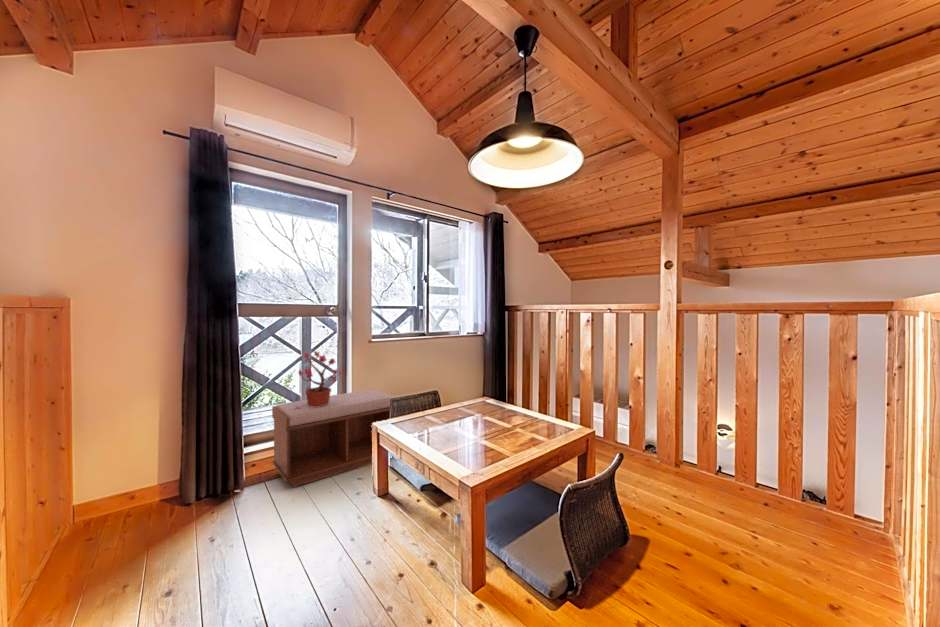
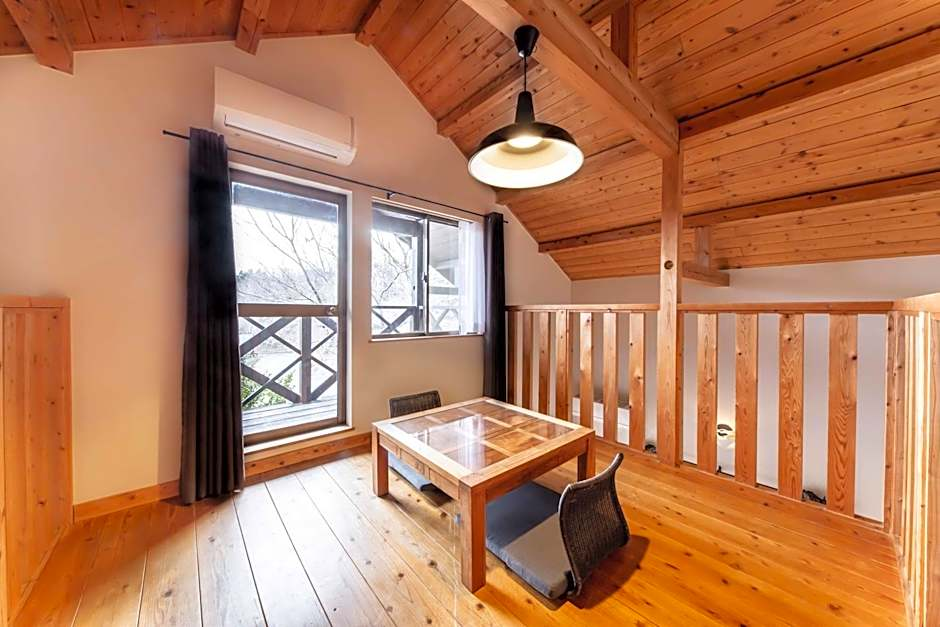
- bench [271,388,395,488]
- potted plant [295,350,344,408]
